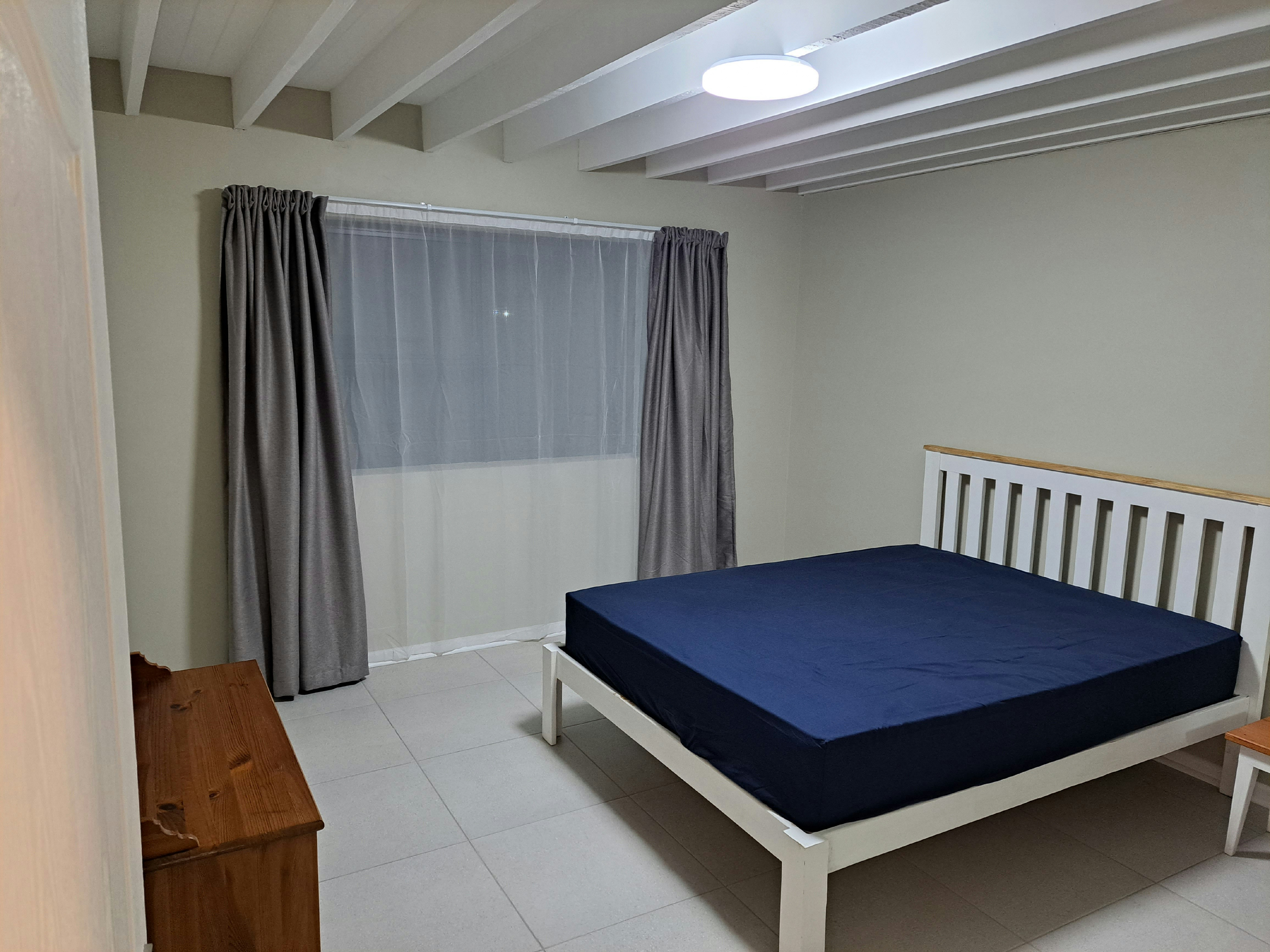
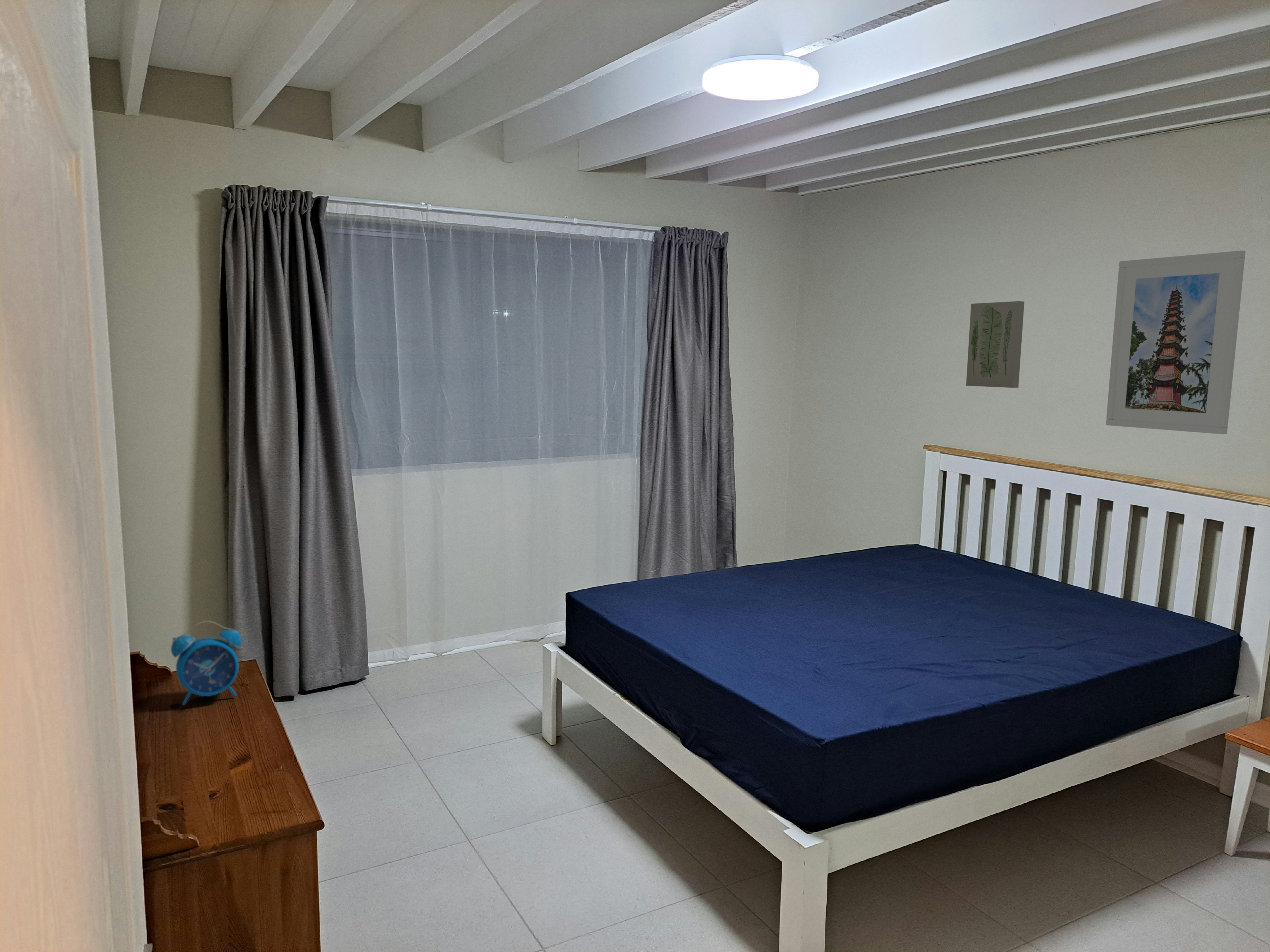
+ wall art [966,301,1025,388]
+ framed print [1106,250,1246,434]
+ alarm clock [171,621,242,706]
